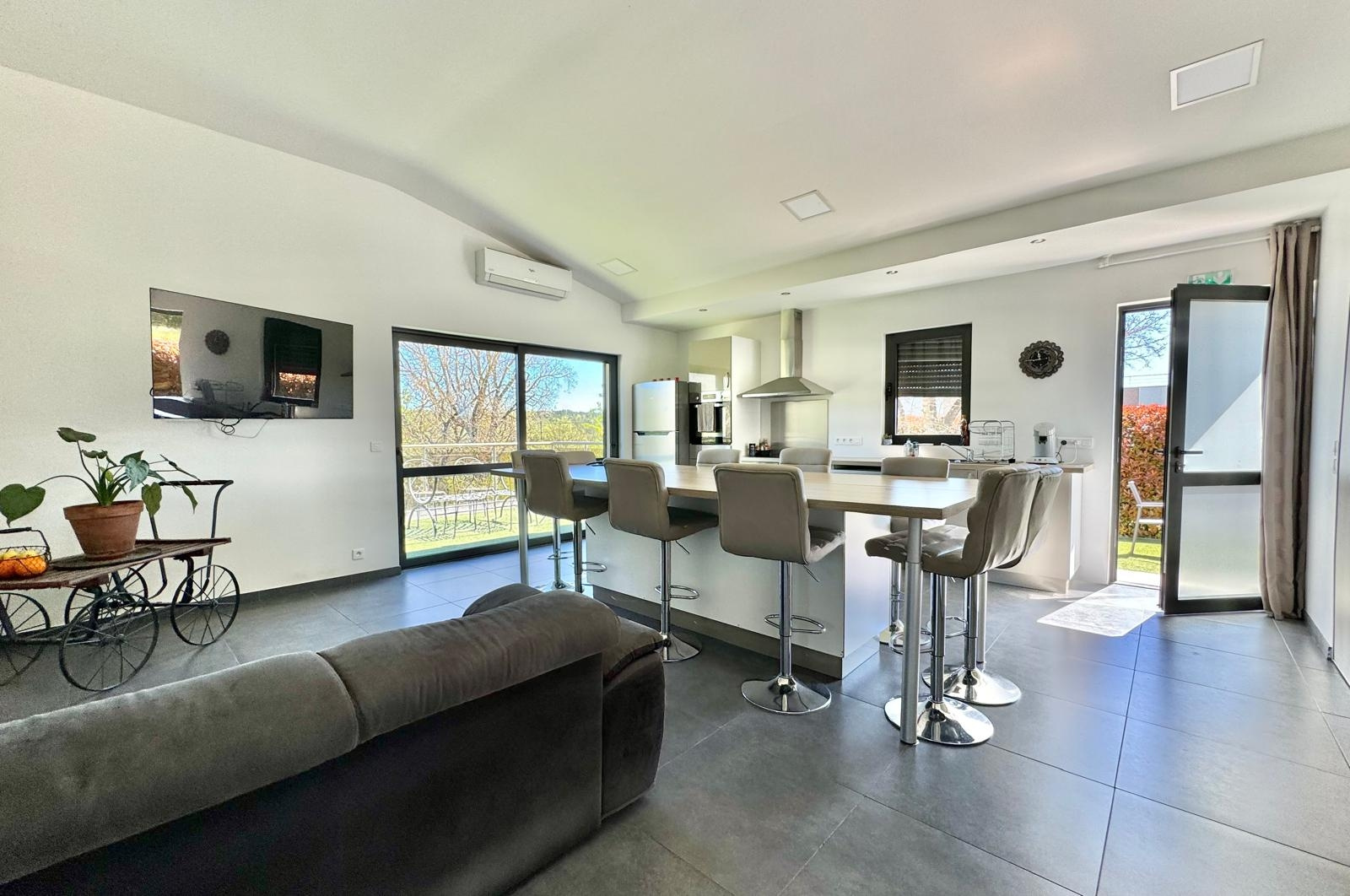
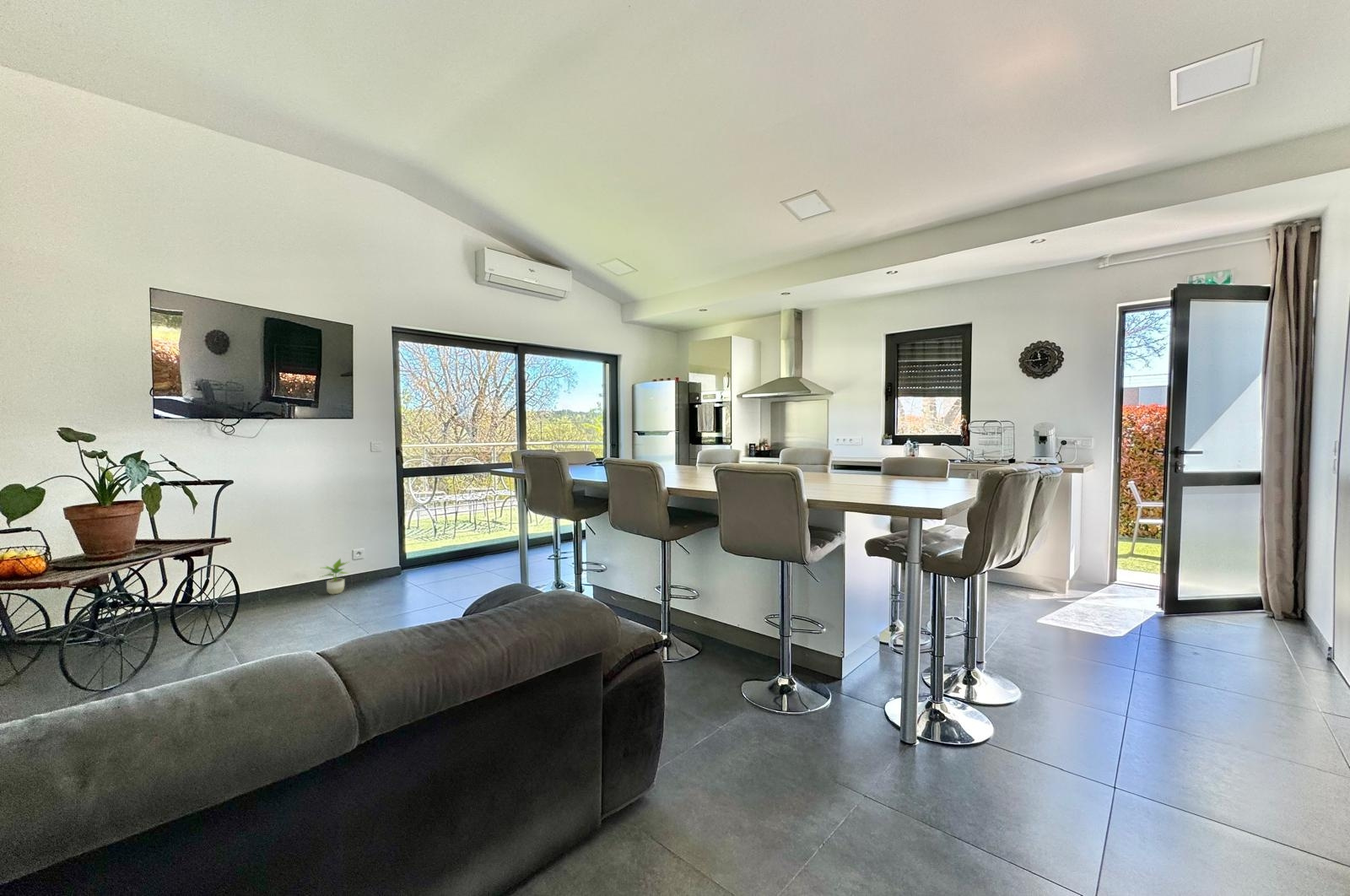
+ potted plant [320,558,349,596]
